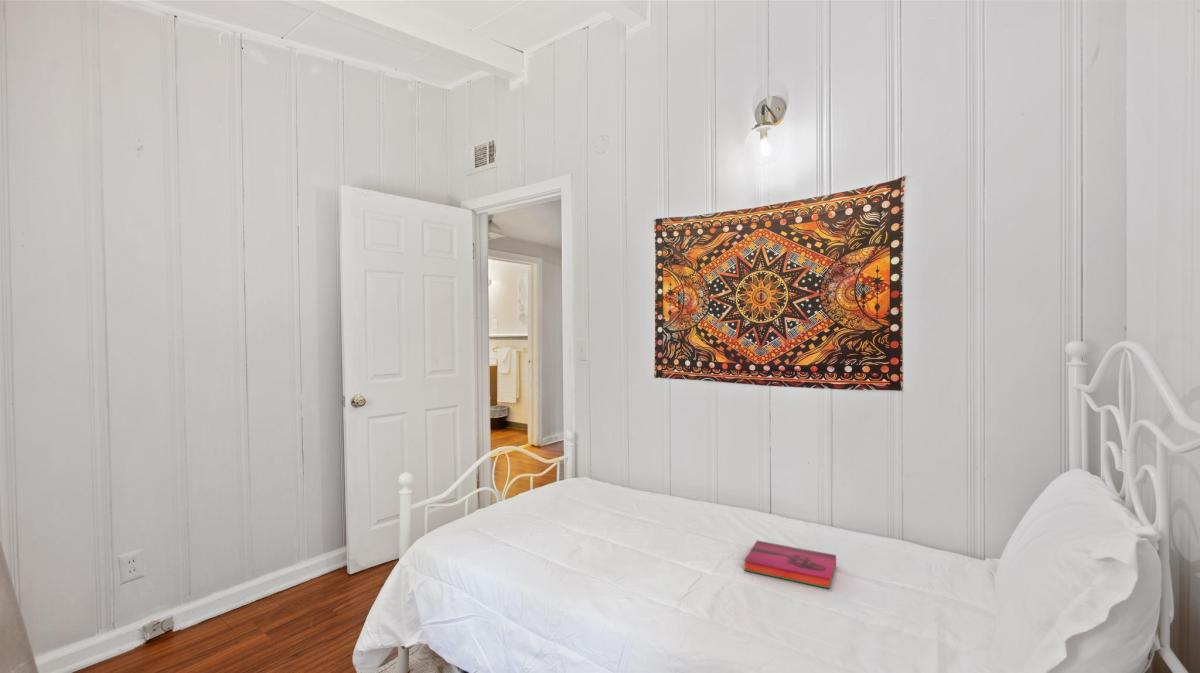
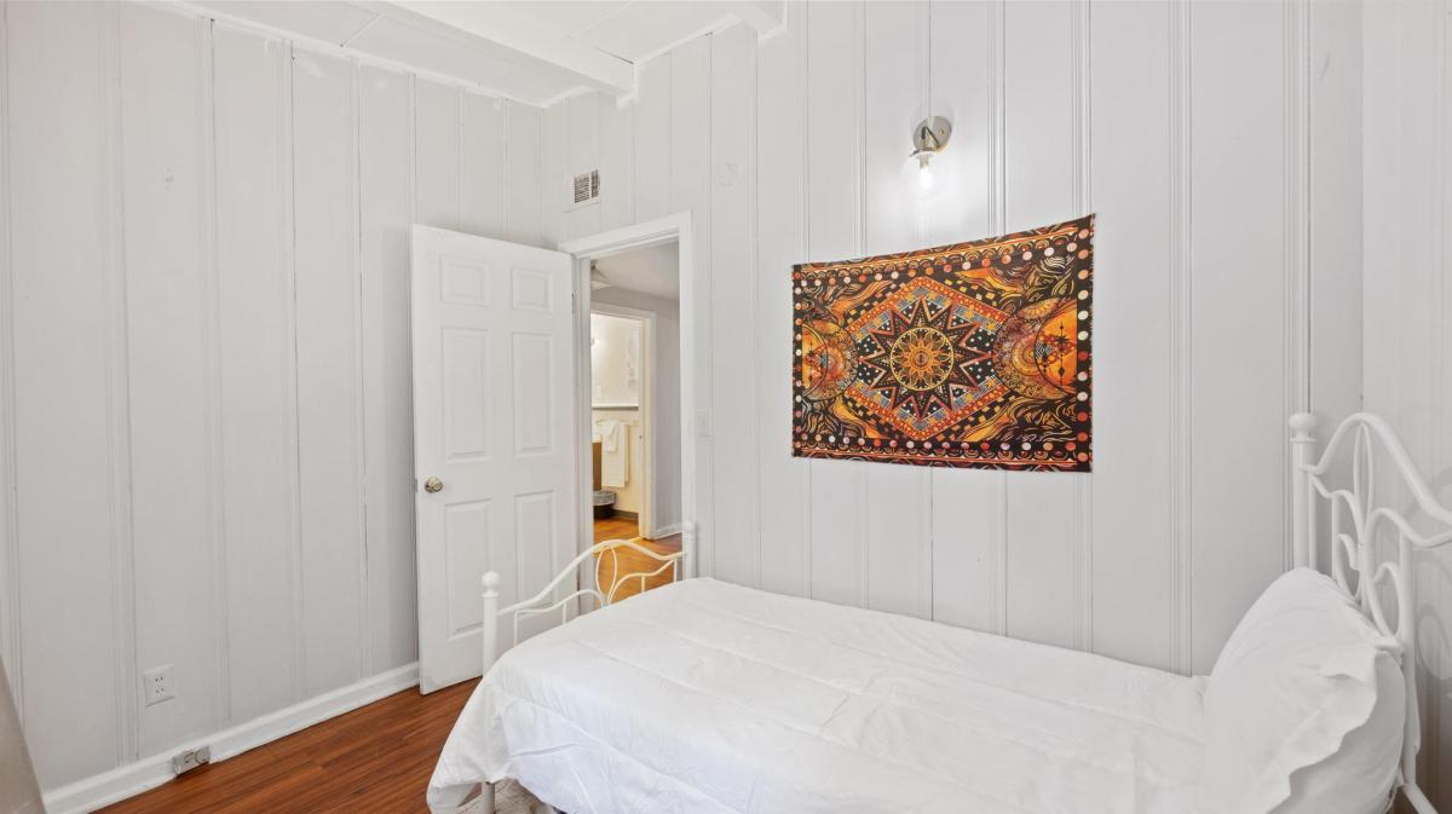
- hardback book [743,540,837,590]
